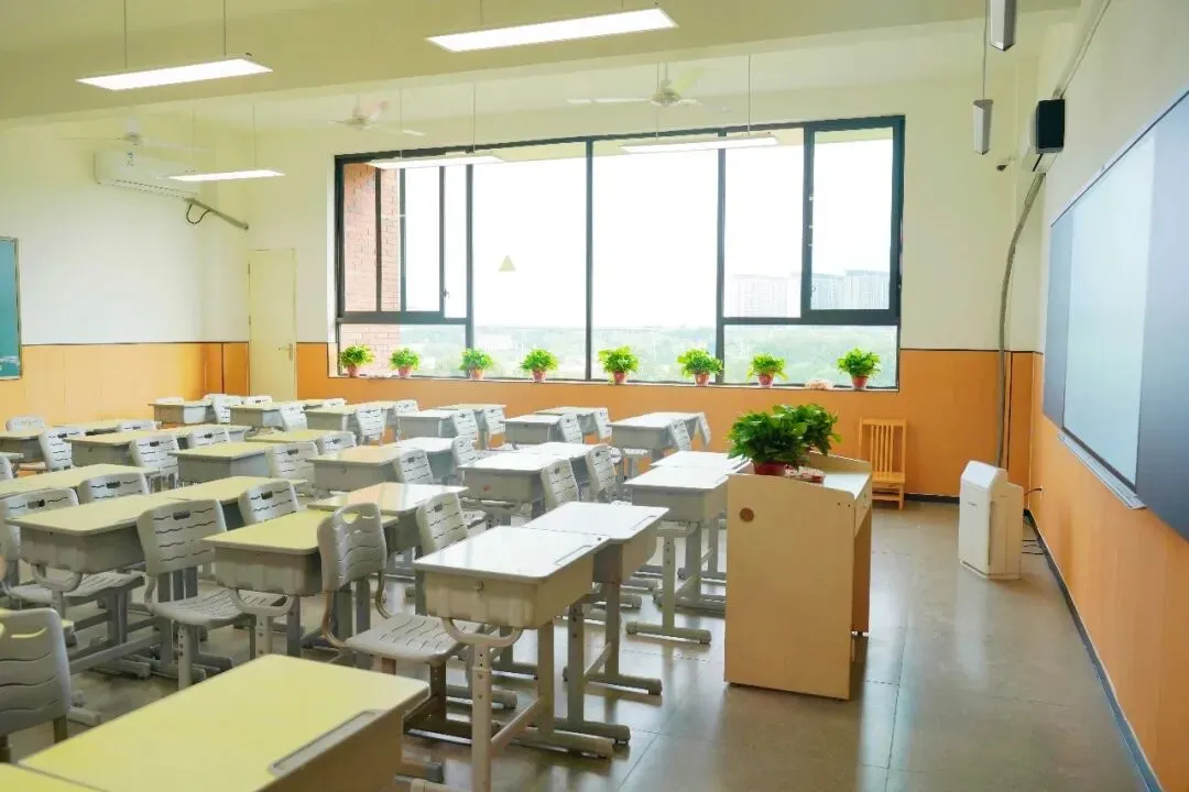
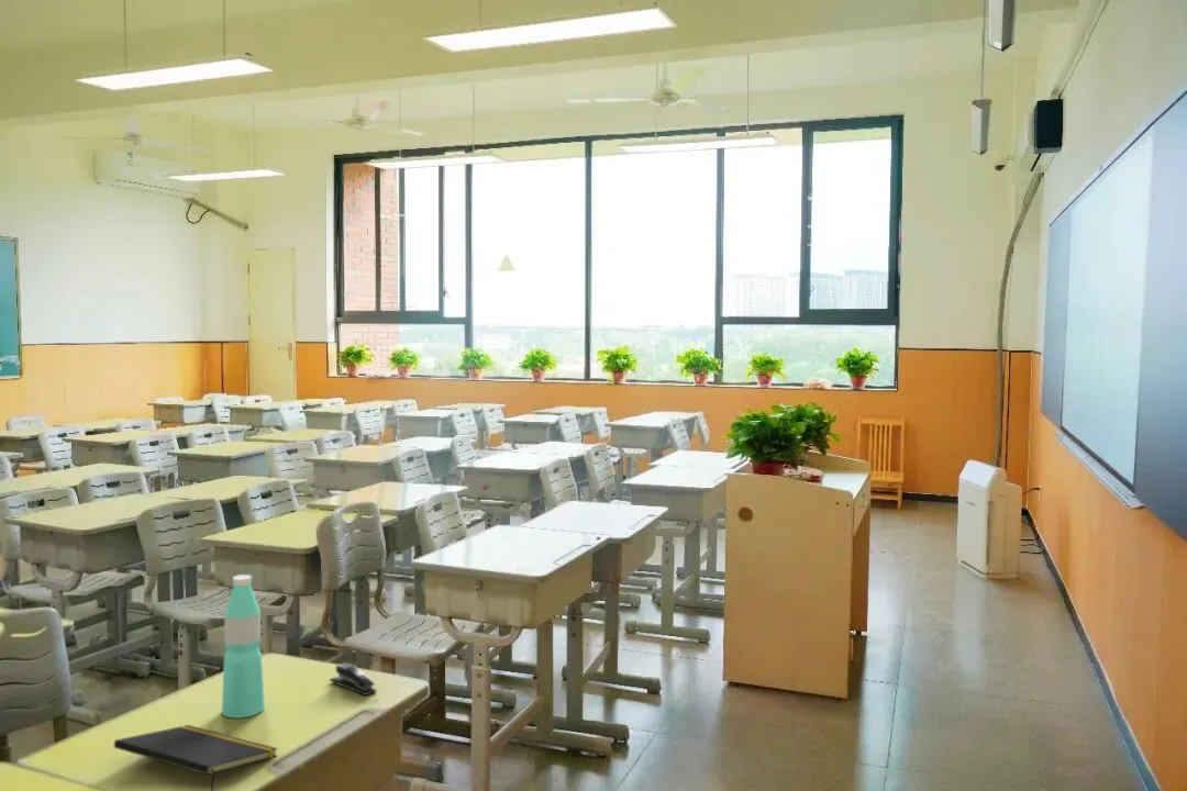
+ stapler [329,661,378,697]
+ notepad [113,724,279,791]
+ water bottle [221,573,266,718]
